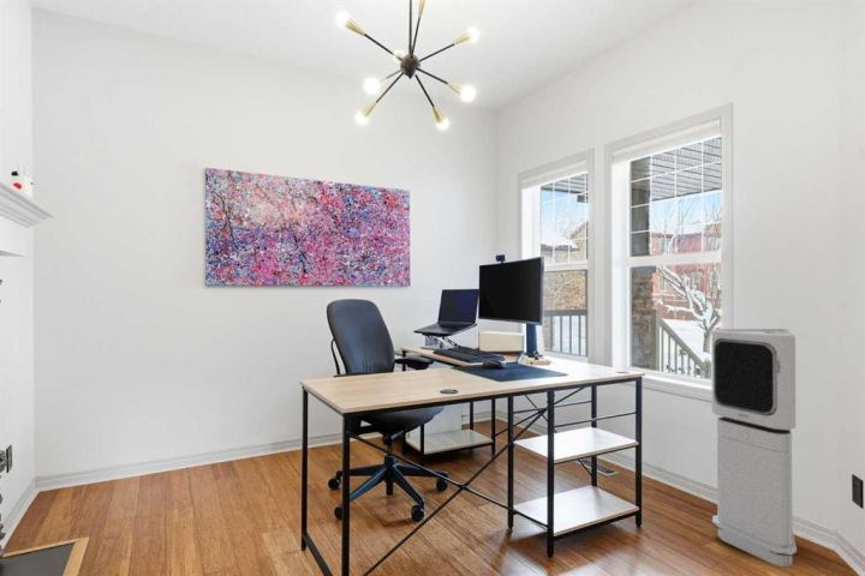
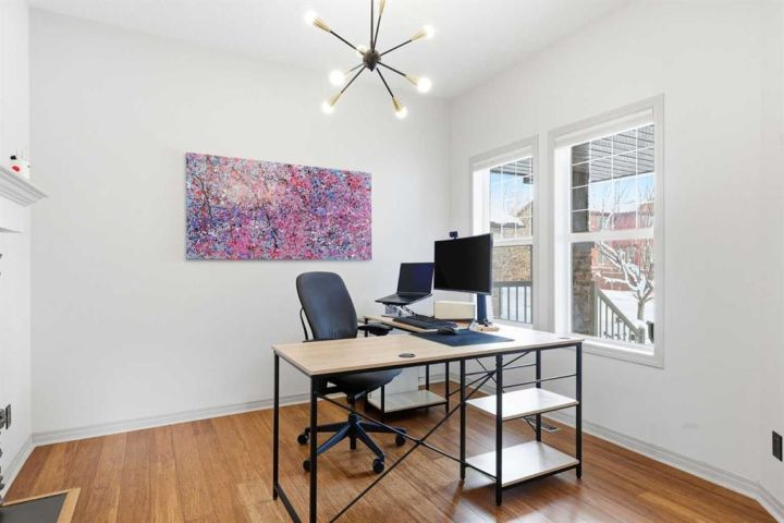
- air purifier [710,328,798,568]
